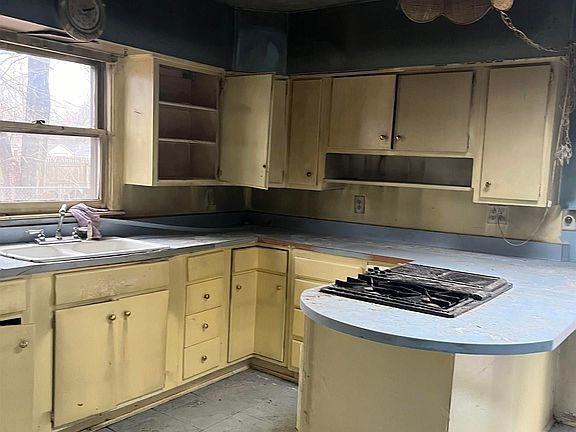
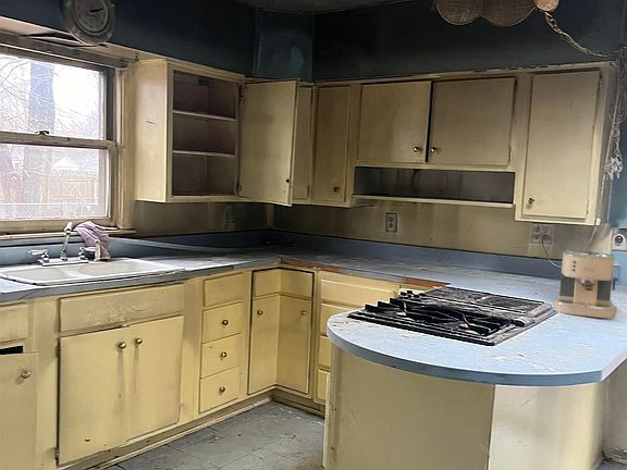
+ coffee maker [553,248,619,319]
